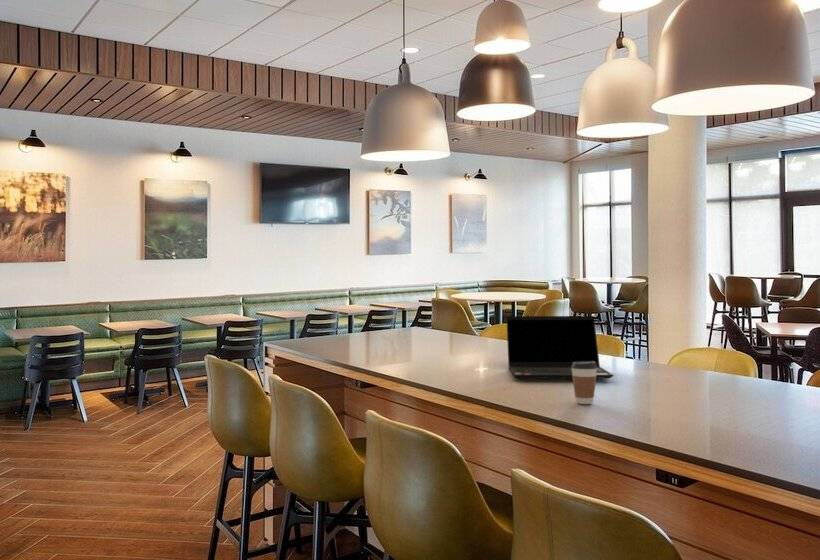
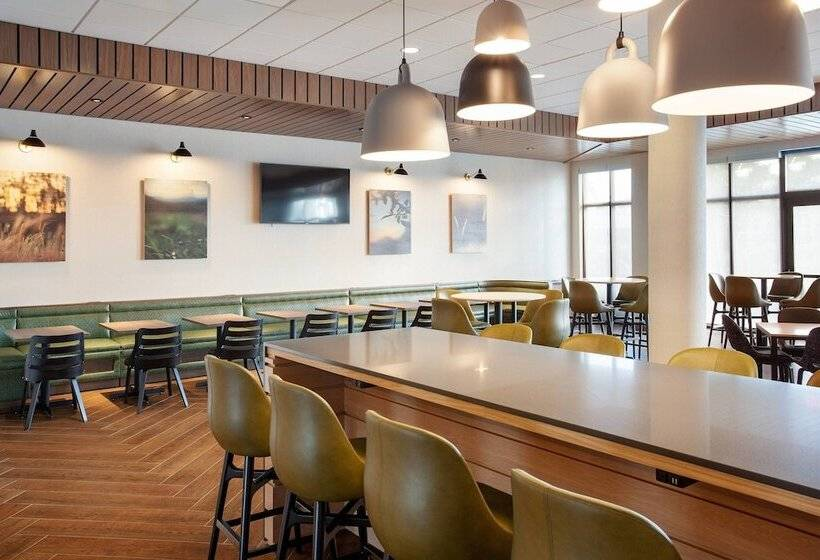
- laptop computer [505,315,615,380]
- coffee cup [571,361,597,405]
